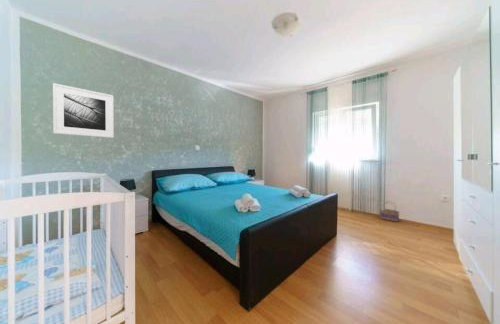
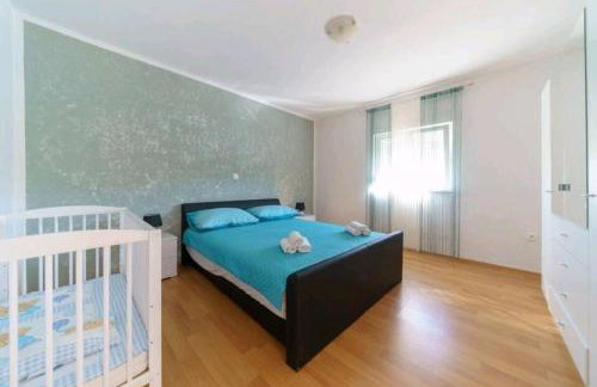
- basket [379,200,400,223]
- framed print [52,82,115,139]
